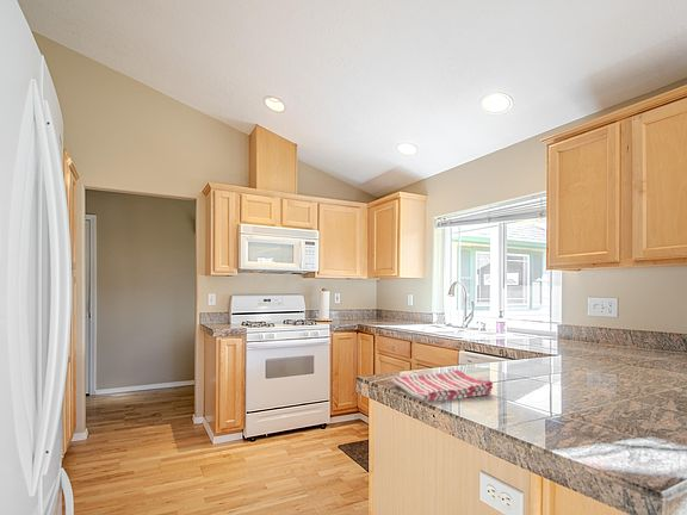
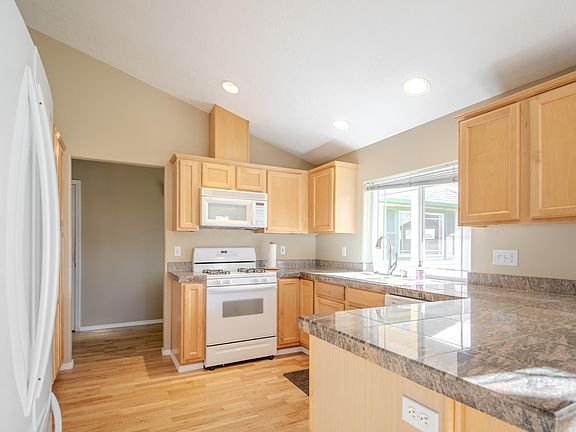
- dish towel [390,368,494,403]
